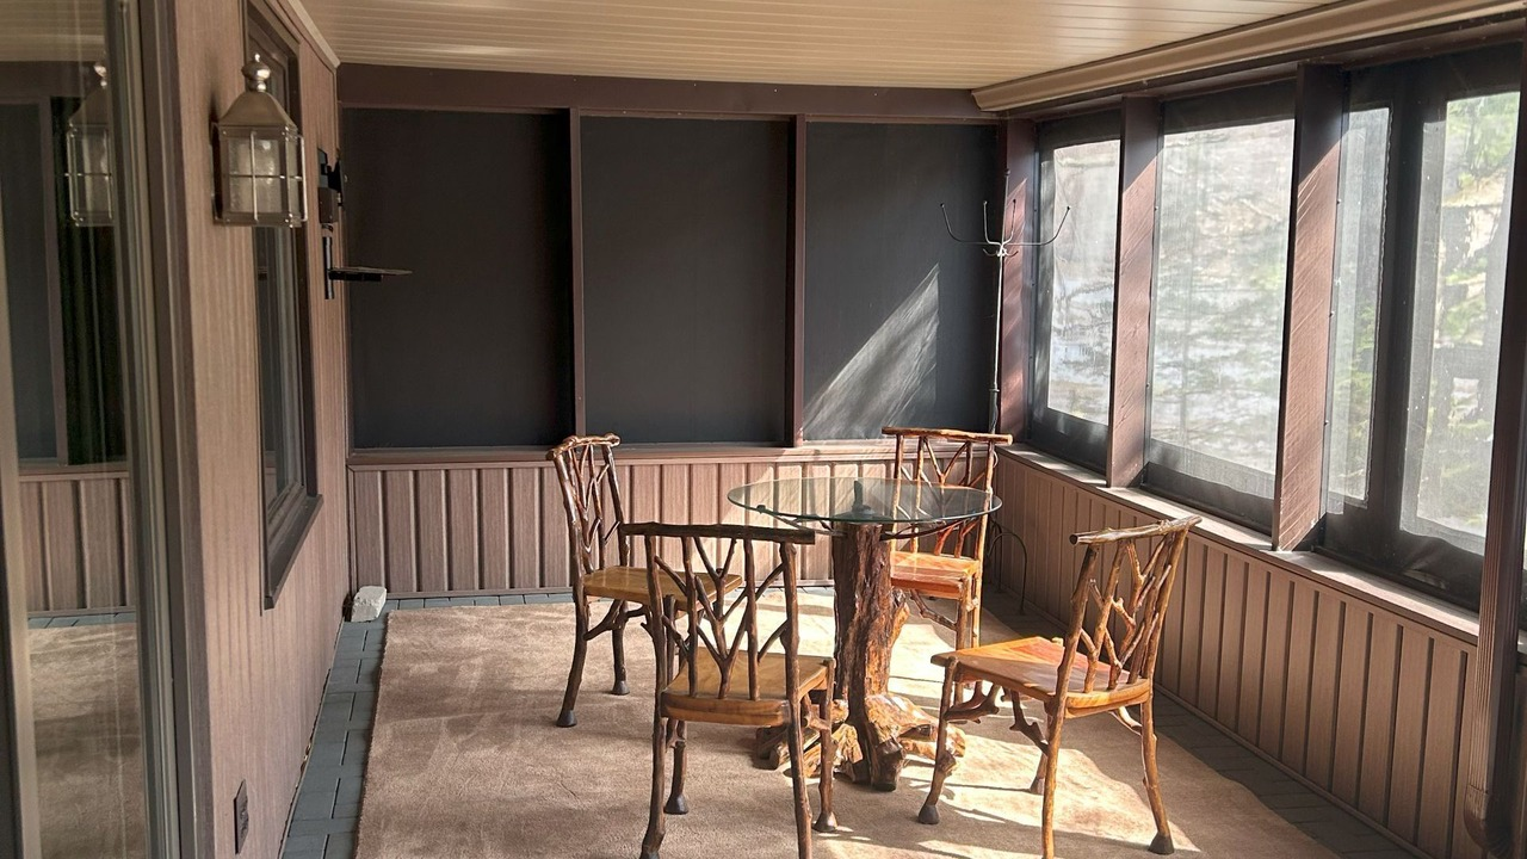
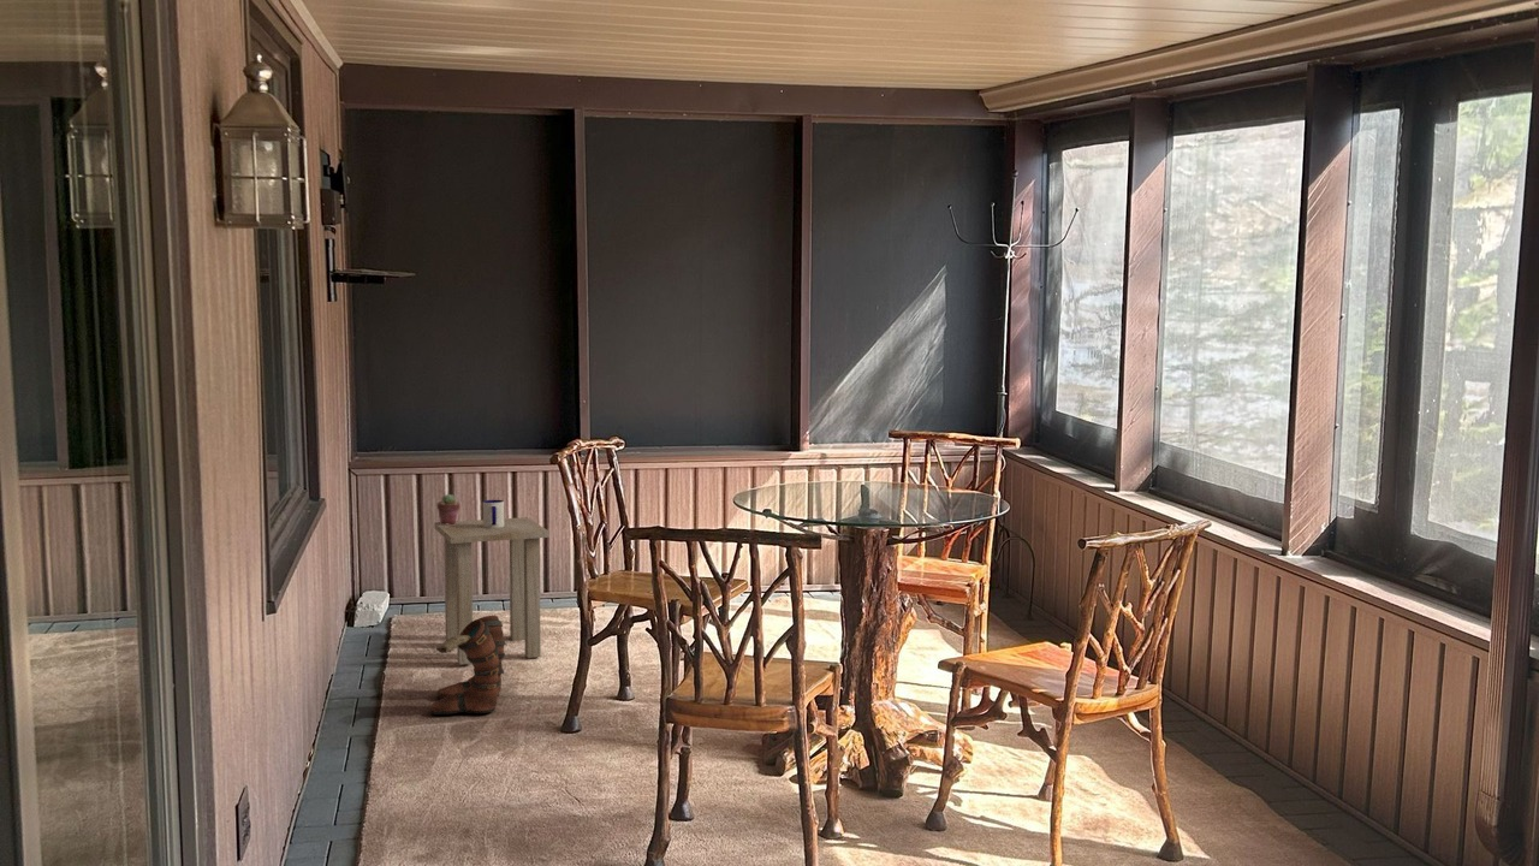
+ mug [482,499,505,528]
+ potted succulent [435,493,462,524]
+ side table [433,516,551,665]
+ boots [429,615,506,716]
